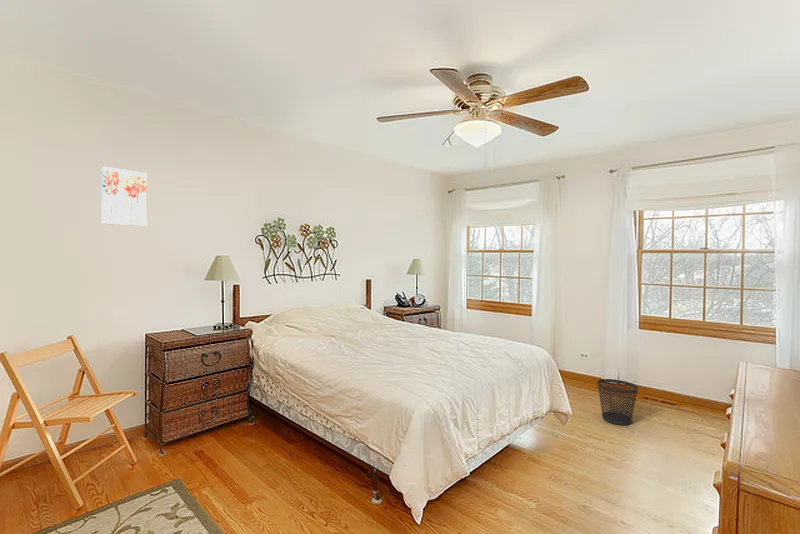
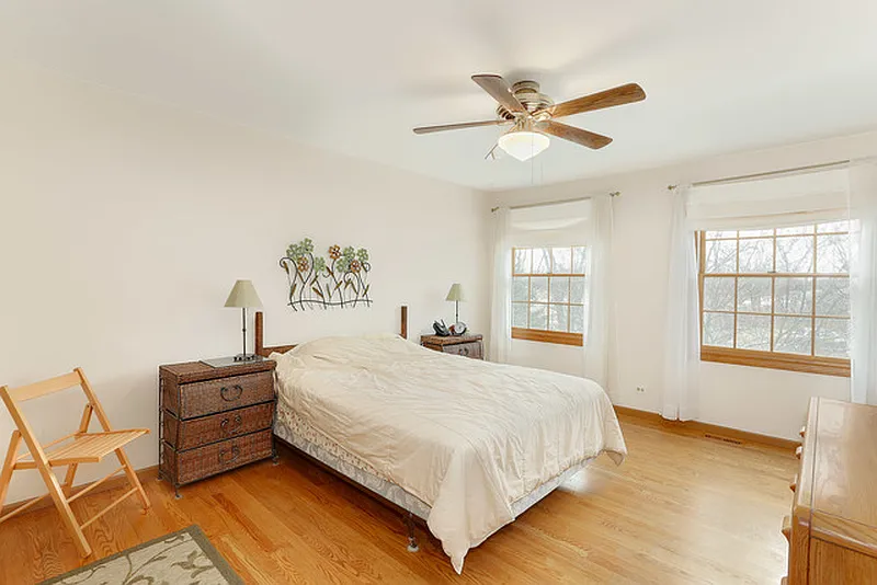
- wastebasket [597,378,639,426]
- wall art [101,166,148,227]
